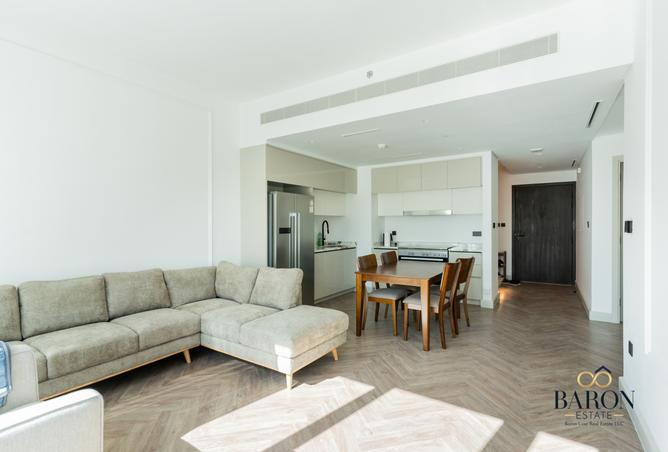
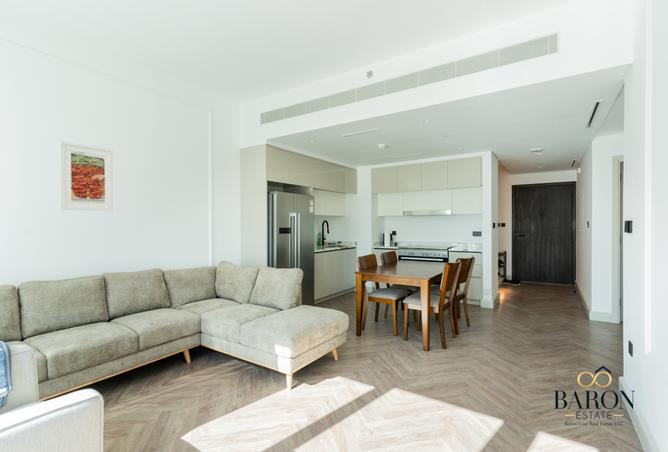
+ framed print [60,141,114,212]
